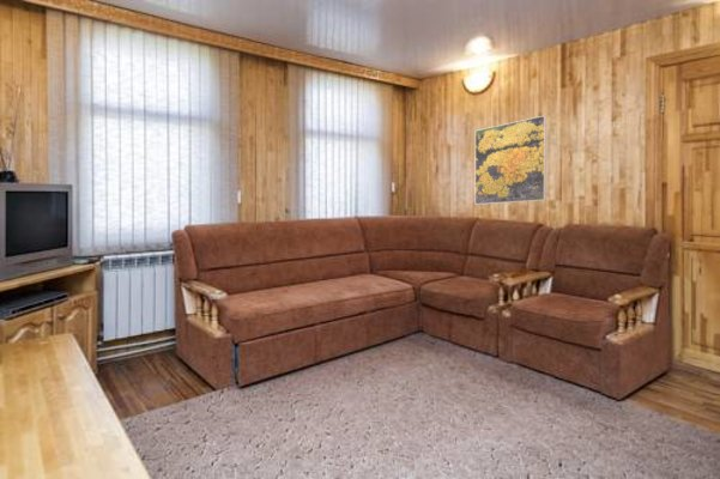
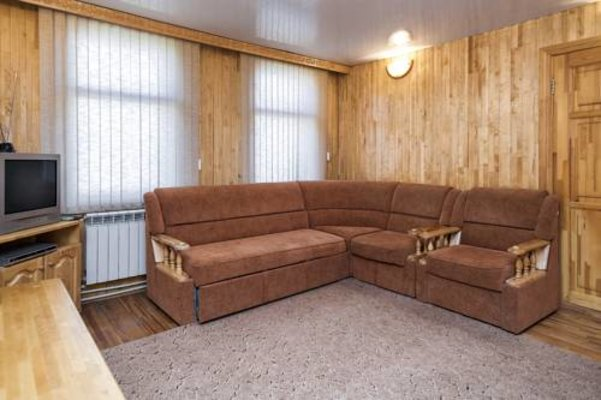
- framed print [474,114,547,206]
